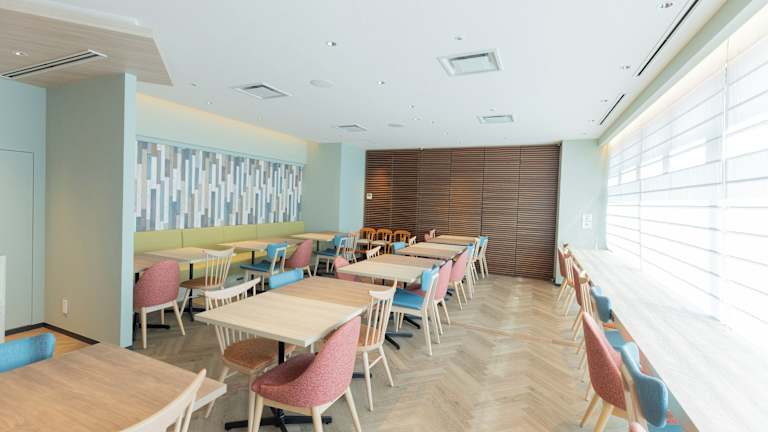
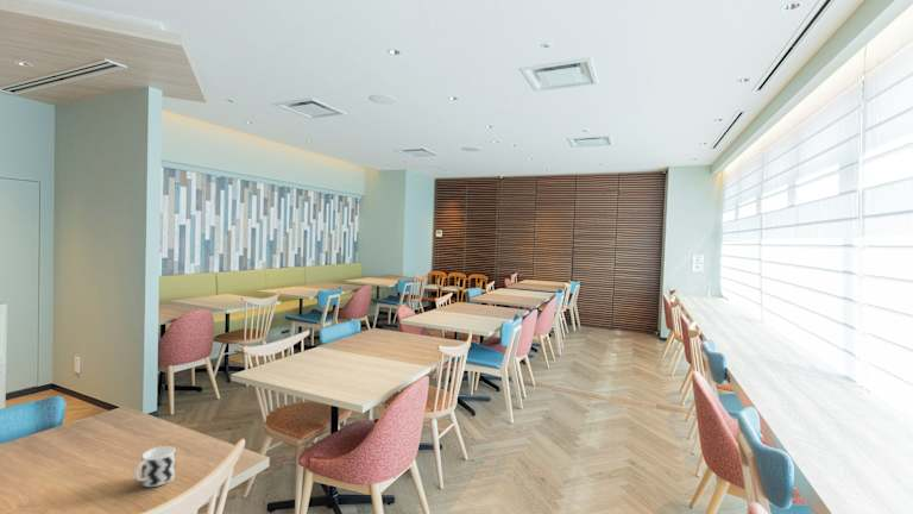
+ cup [133,445,176,488]
